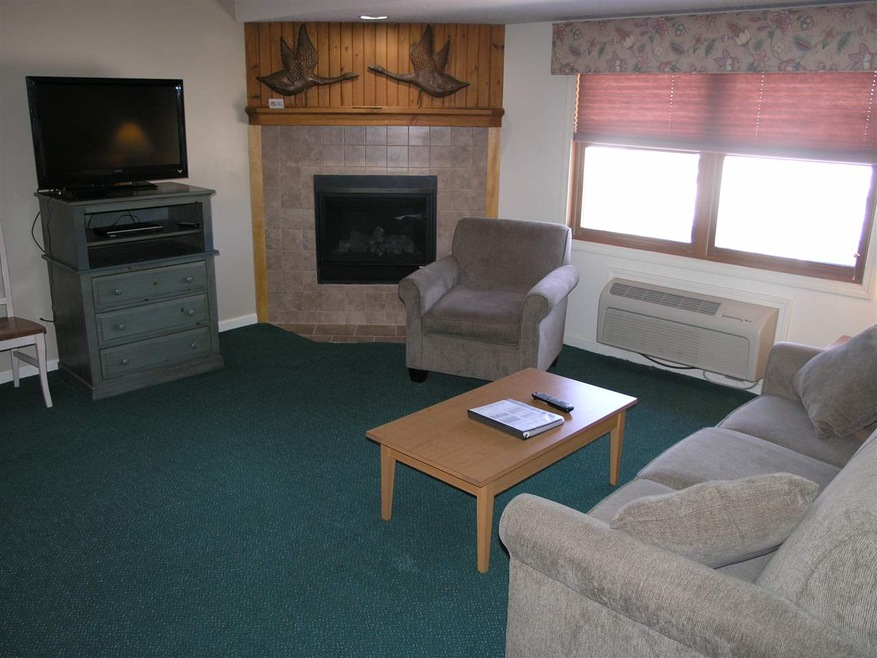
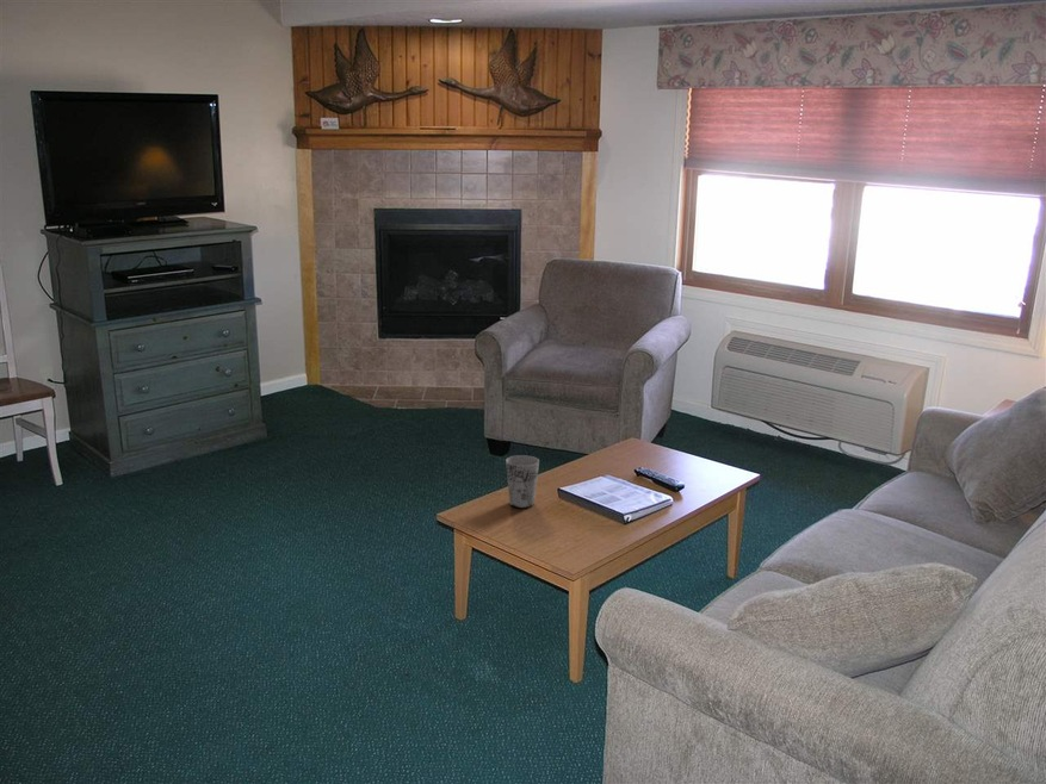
+ cup [505,454,540,509]
